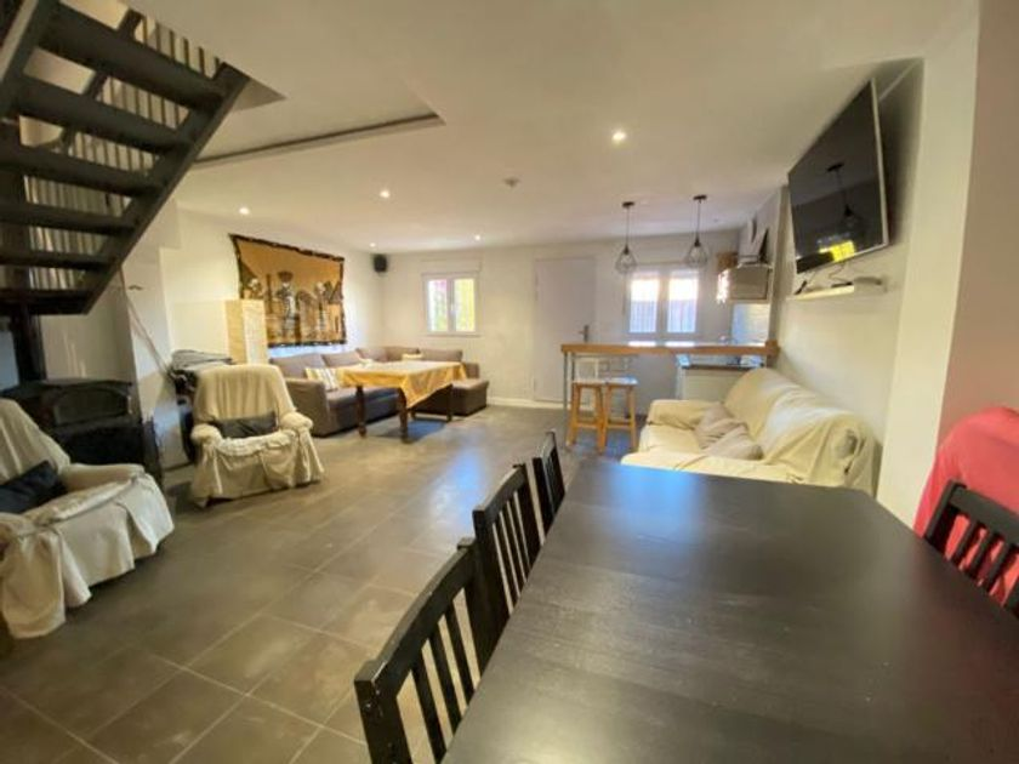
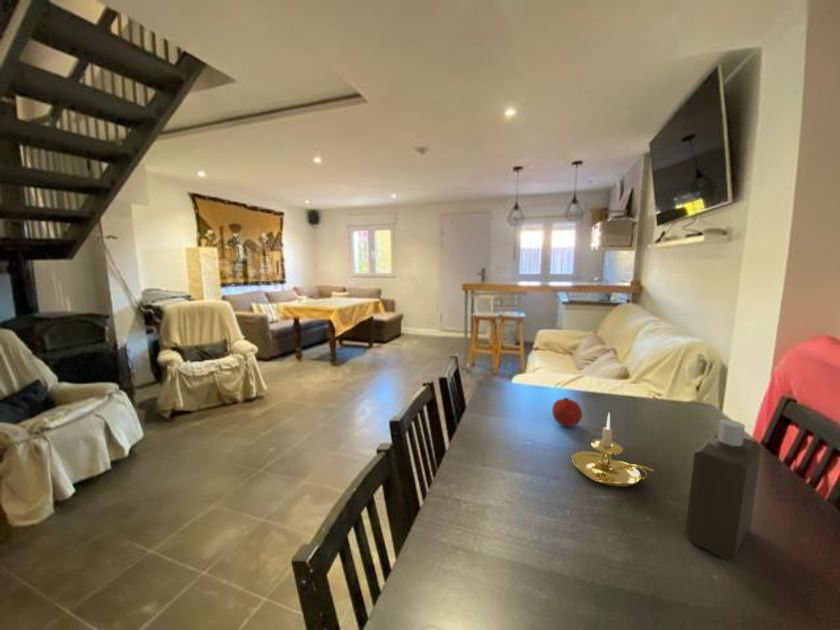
+ candle holder [571,412,655,488]
+ bottle [684,418,763,561]
+ fruit [551,396,583,428]
